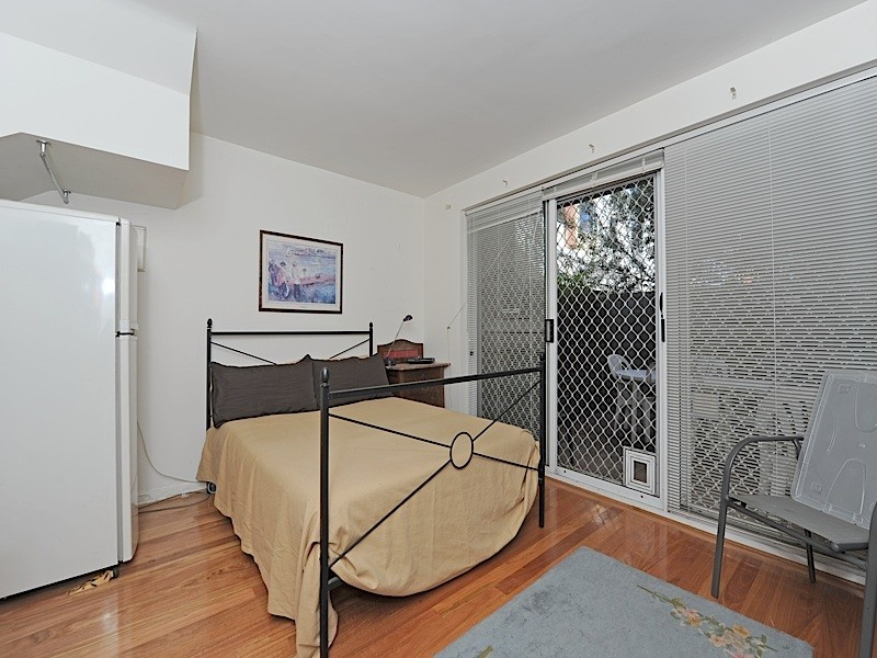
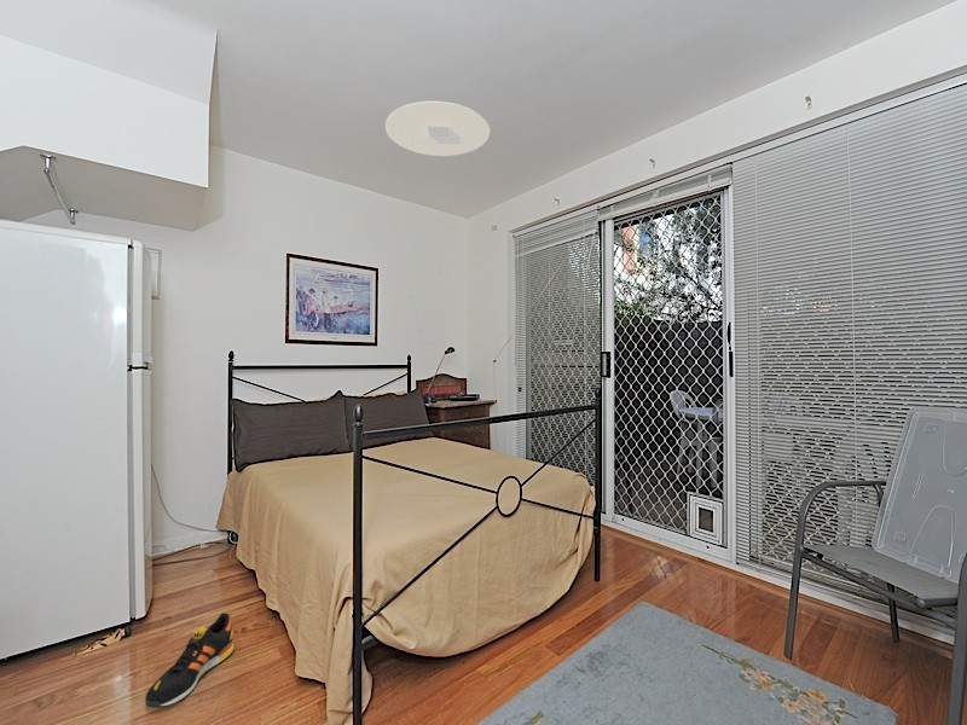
+ ceiling light [384,100,491,157]
+ shoe [144,611,236,709]
